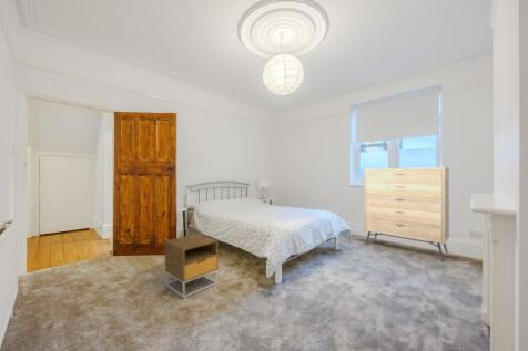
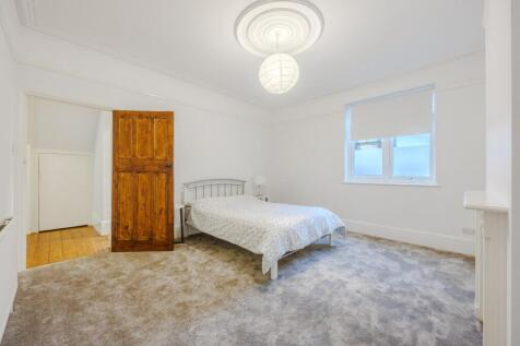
- dresser [363,166,450,262]
- nightstand [164,233,219,300]
